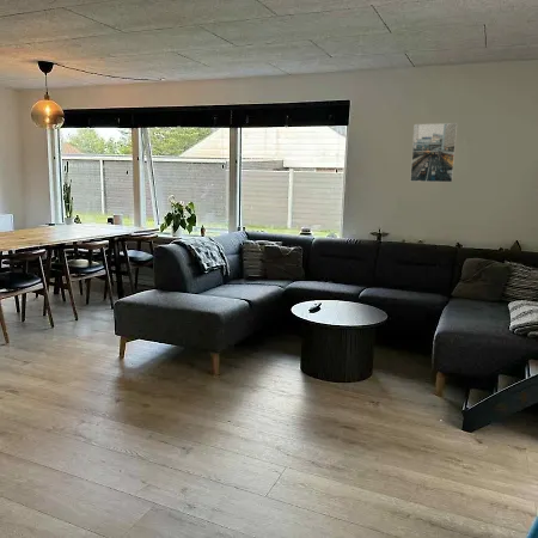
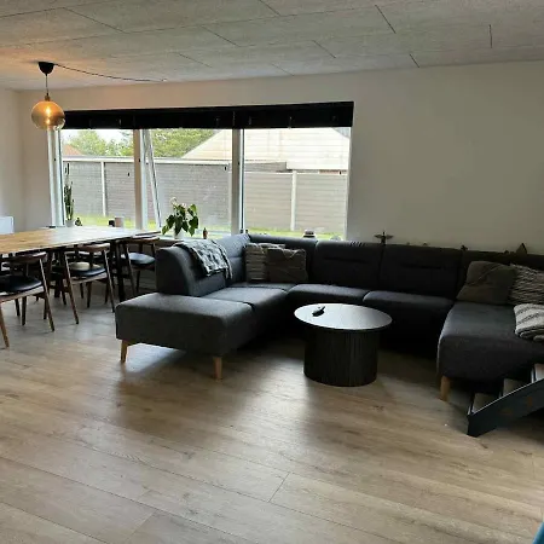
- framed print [409,122,458,183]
